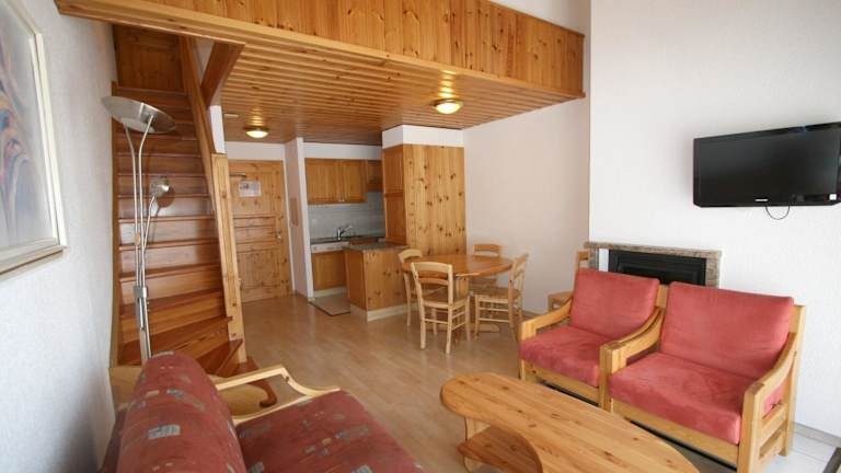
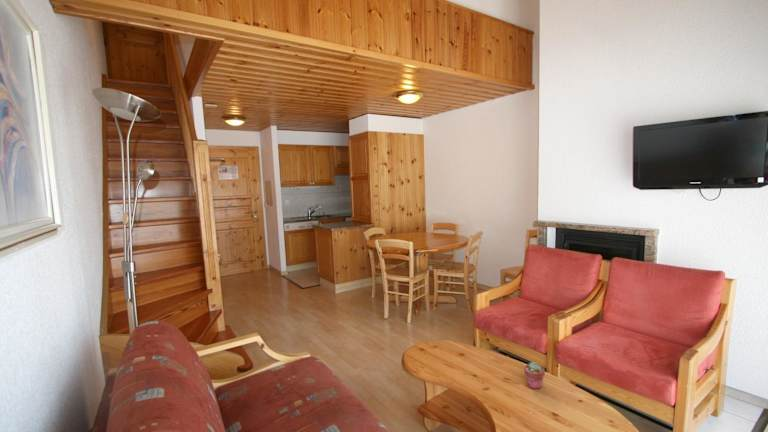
+ potted succulent [523,361,546,390]
